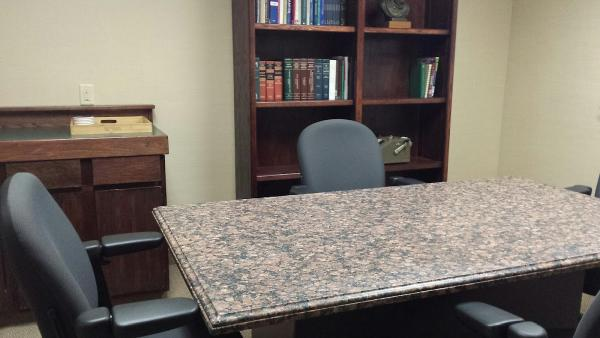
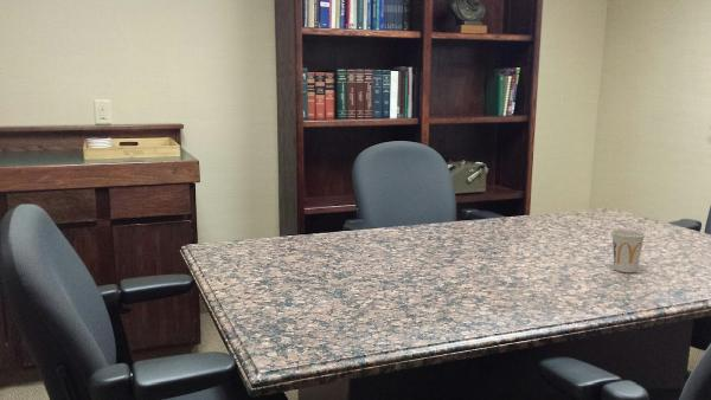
+ cup [610,228,646,273]
